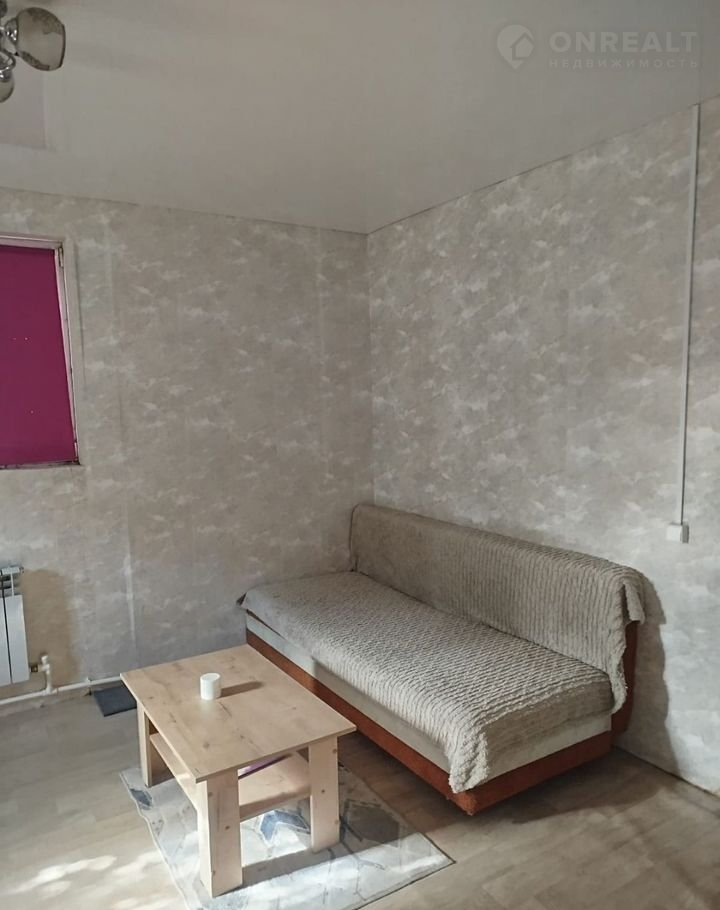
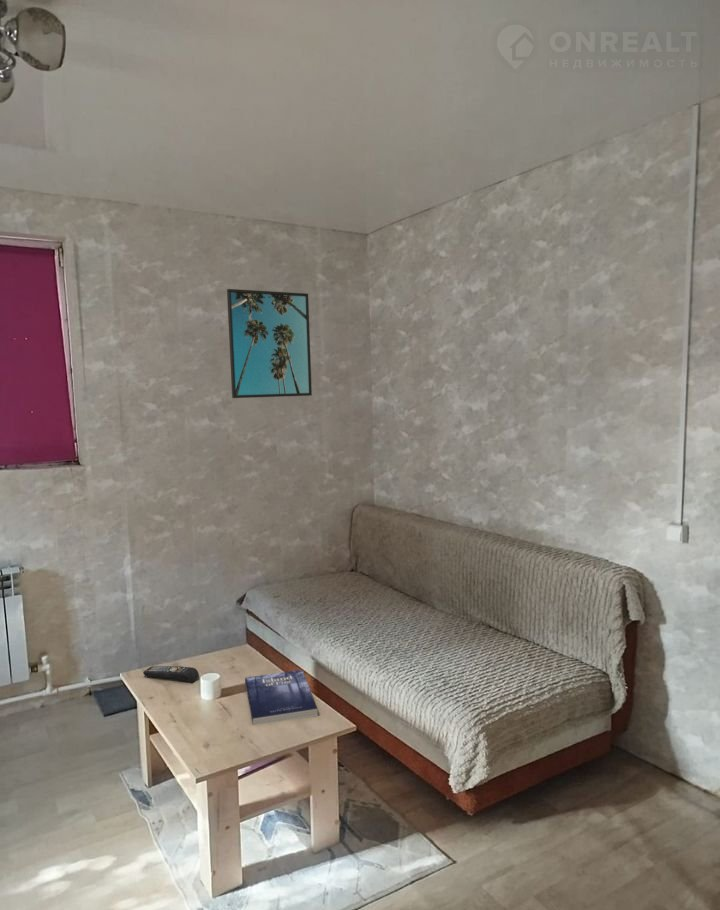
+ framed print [226,288,313,399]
+ book [244,669,319,726]
+ remote control [142,665,200,683]
